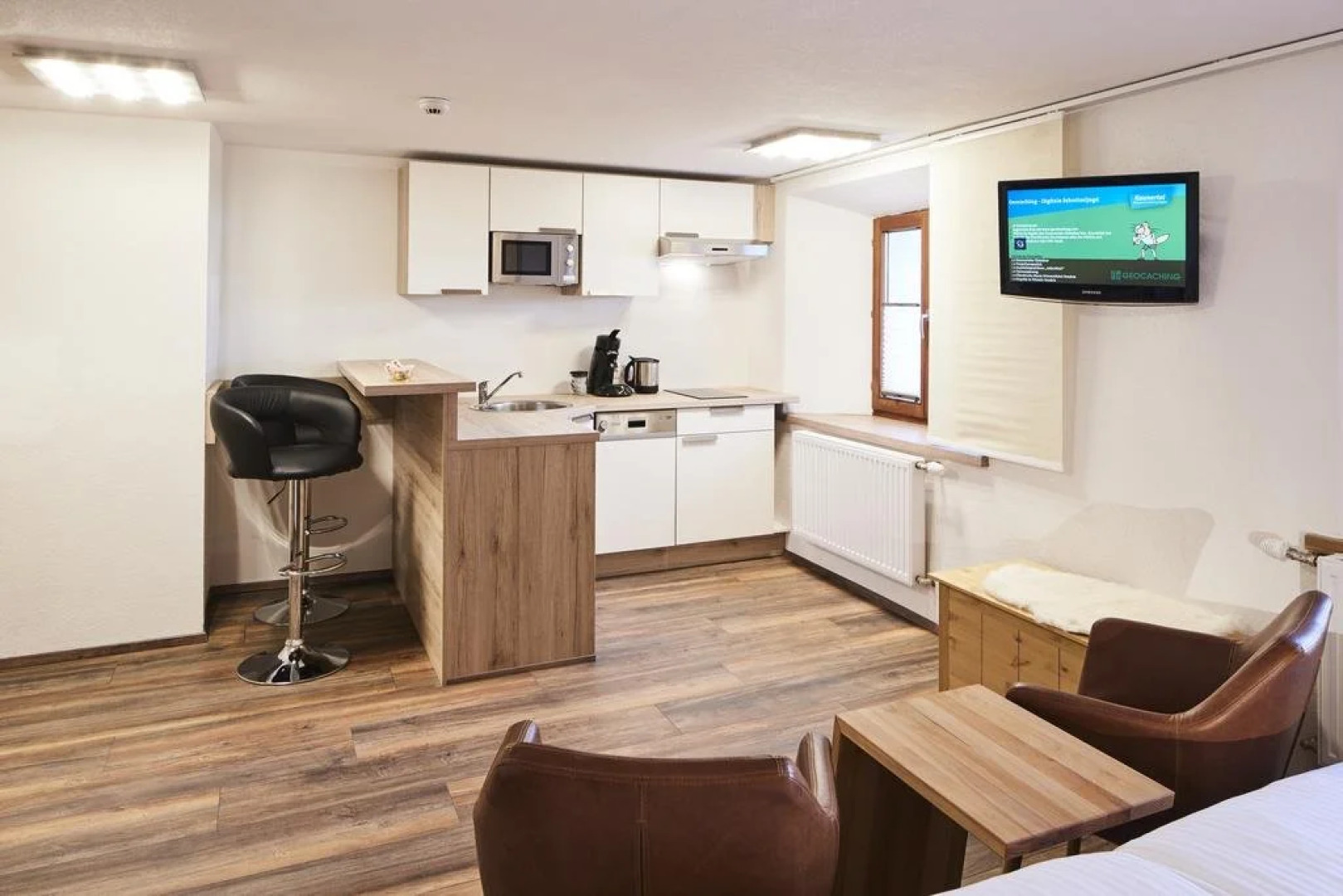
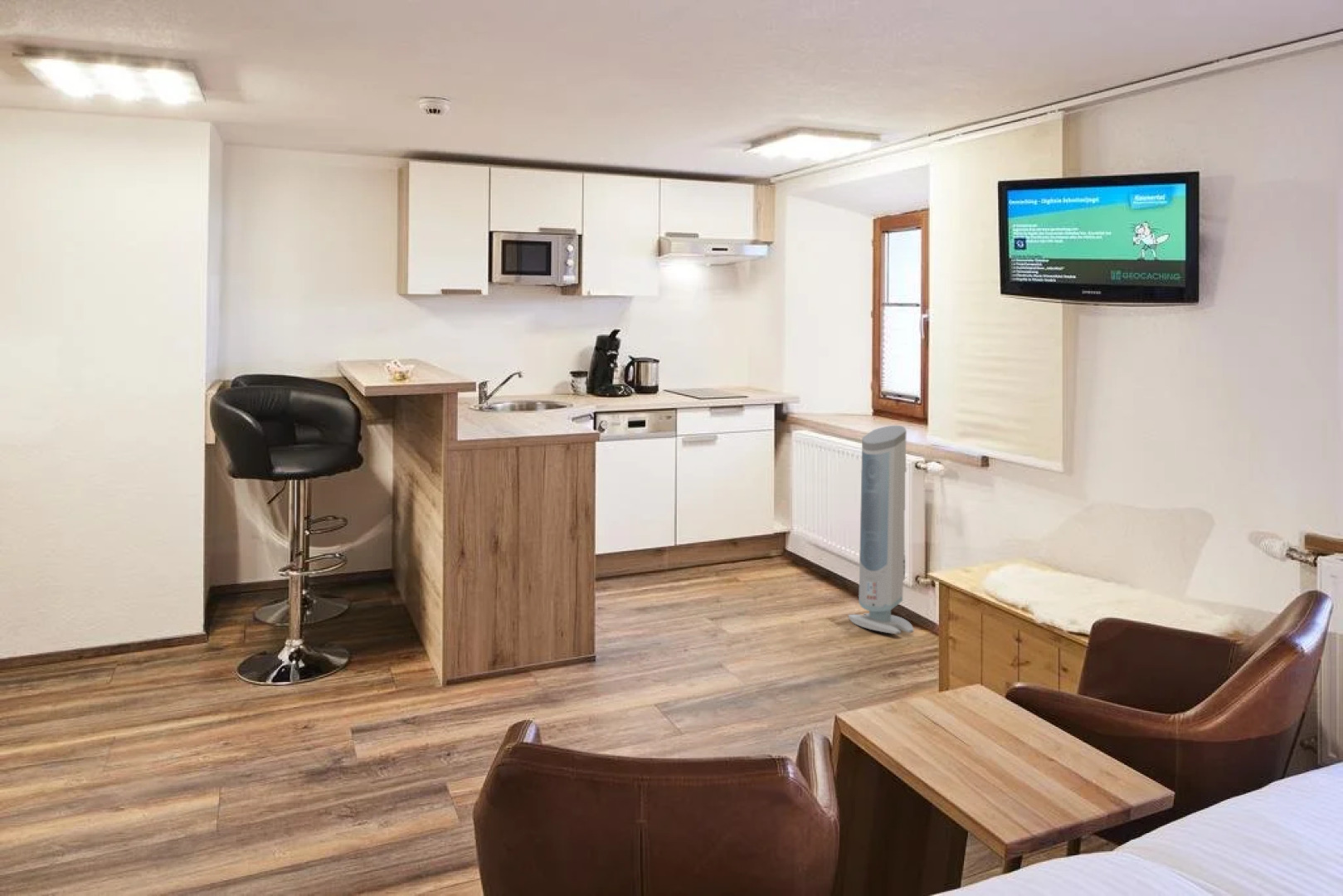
+ air purifier [848,425,914,635]
